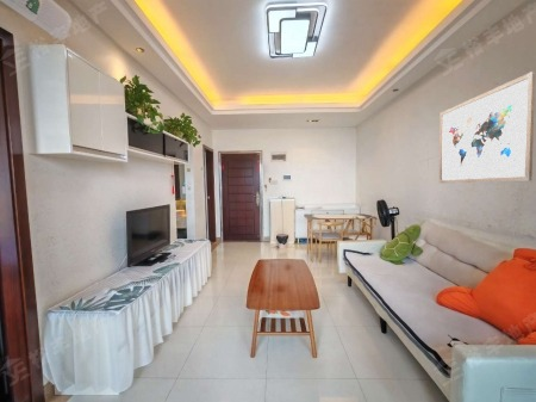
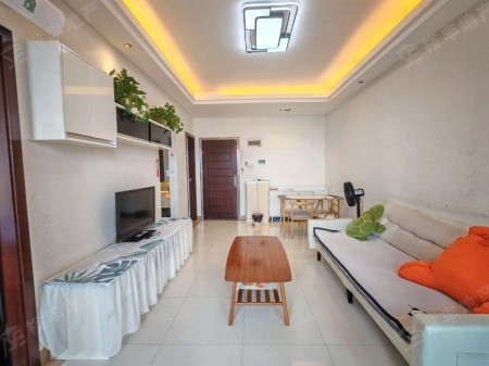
- wall art [438,70,536,184]
